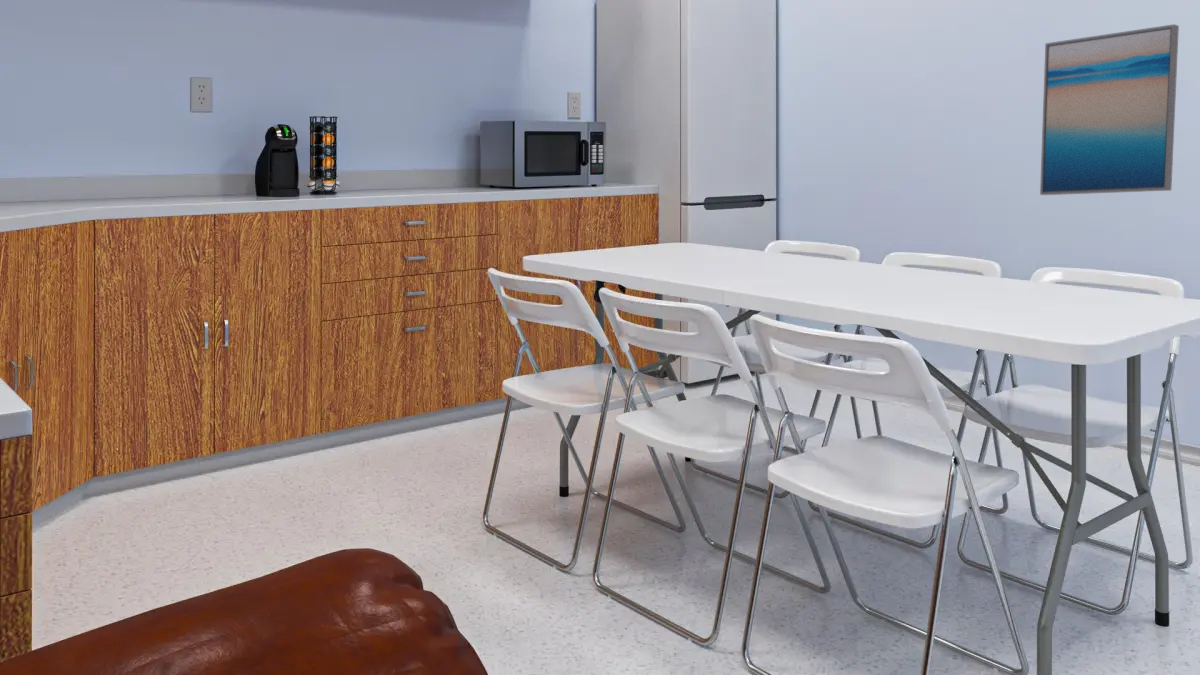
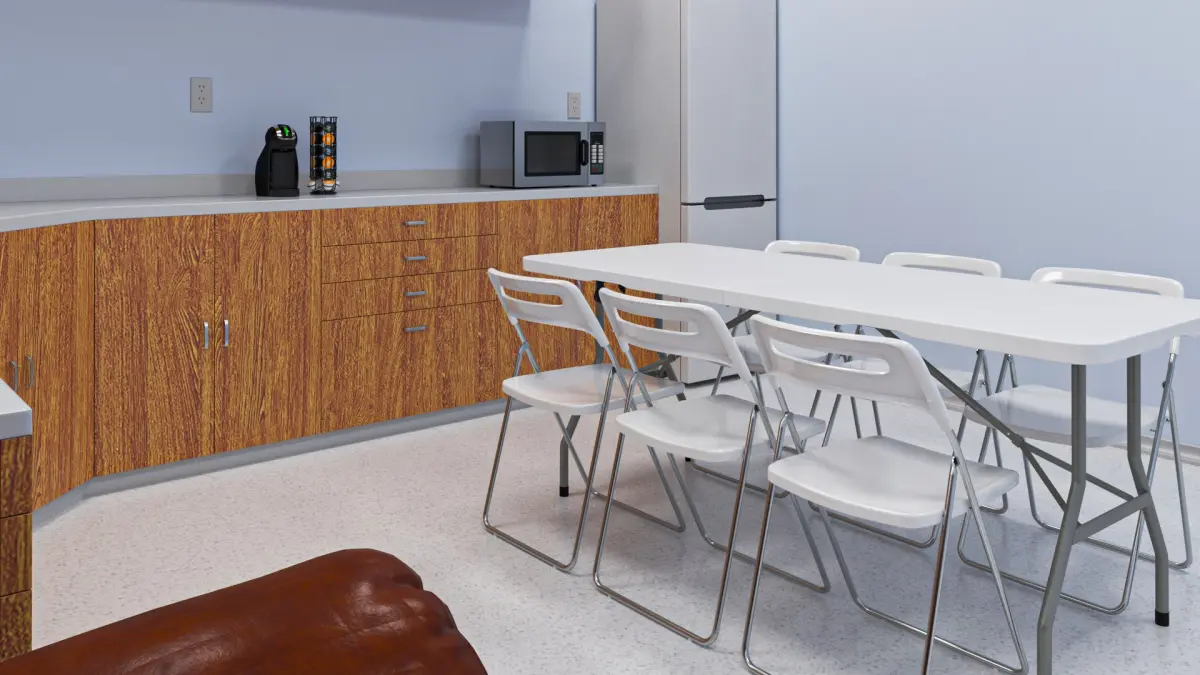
- wall art [1039,23,1180,196]
